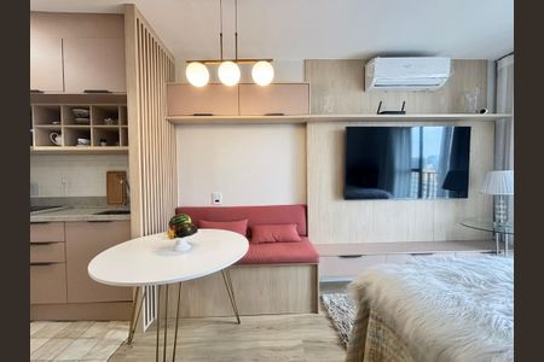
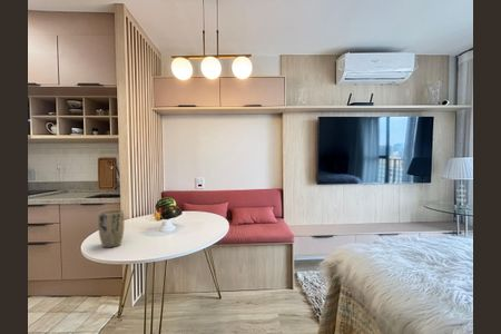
+ plant pot [97,208,125,248]
